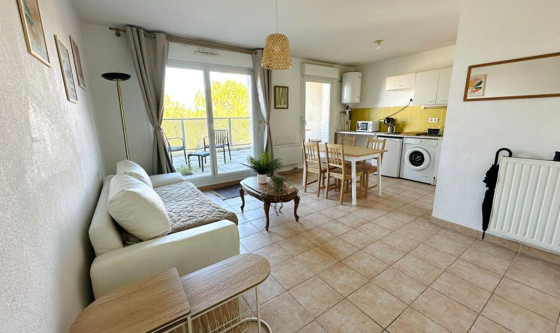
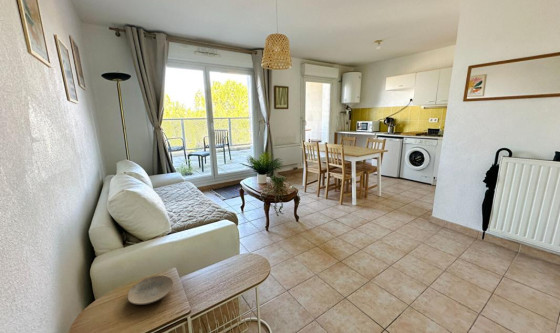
+ plate [126,275,174,306]
